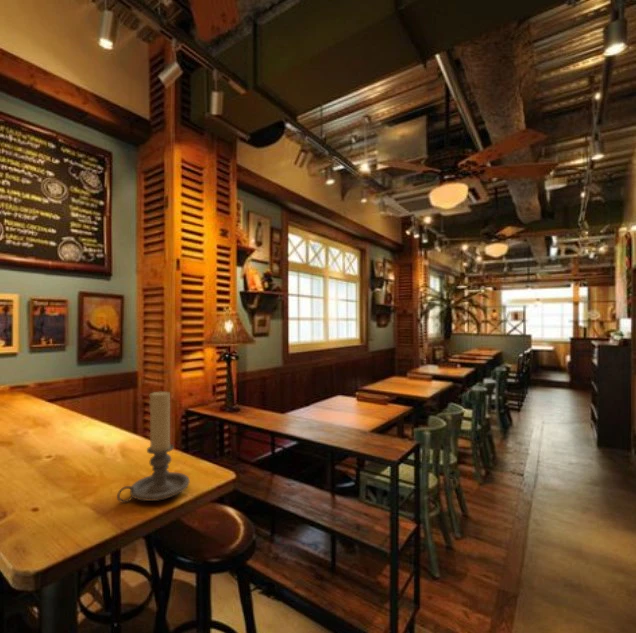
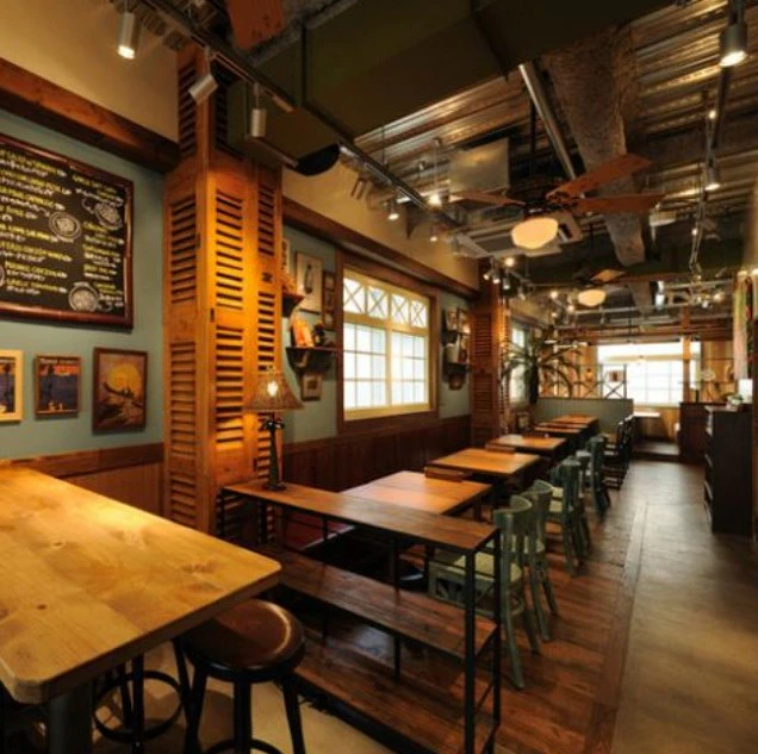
- candle holder [116,390,191,504]
